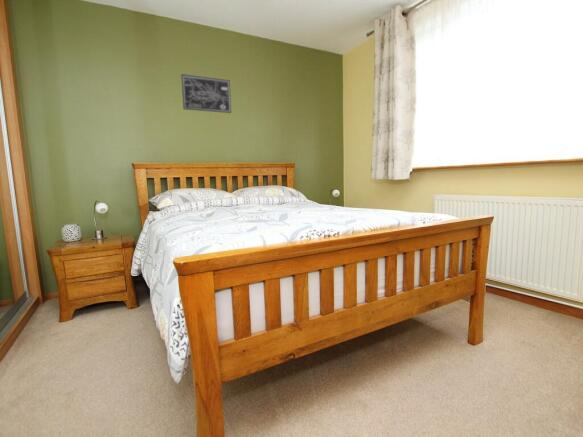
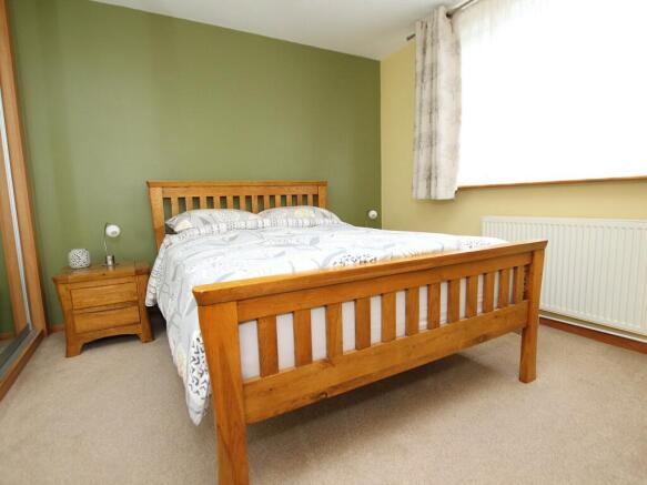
- wall art [180,73,232,114]
